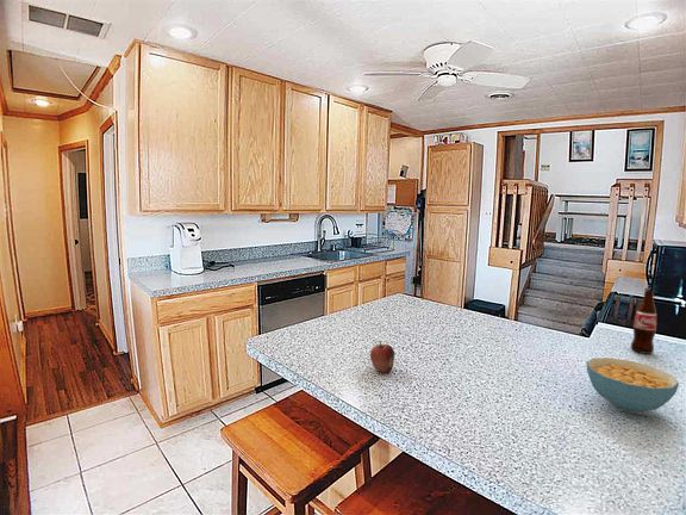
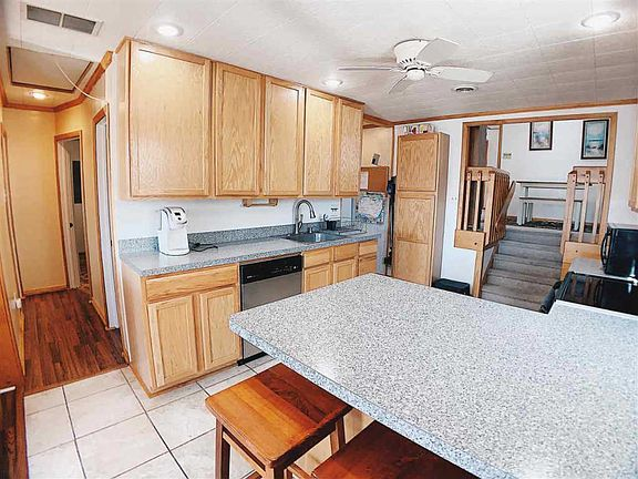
- fruit [369,340,395,374]
- cereal bowl [586,356,680,412]
- bottle [630,288,657,355]
